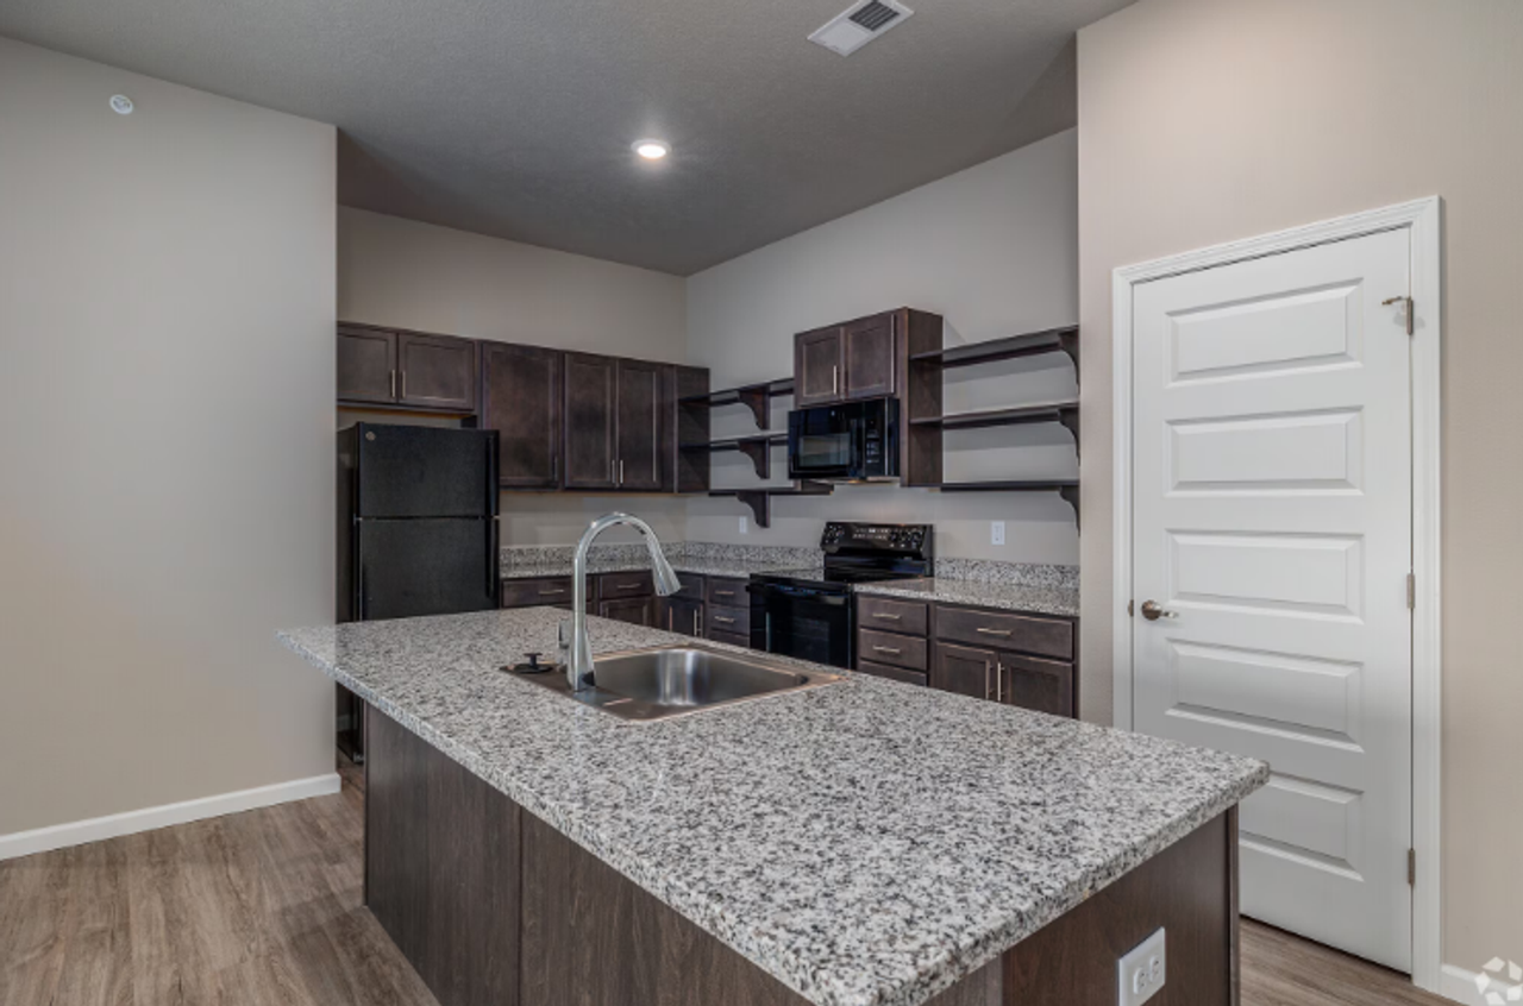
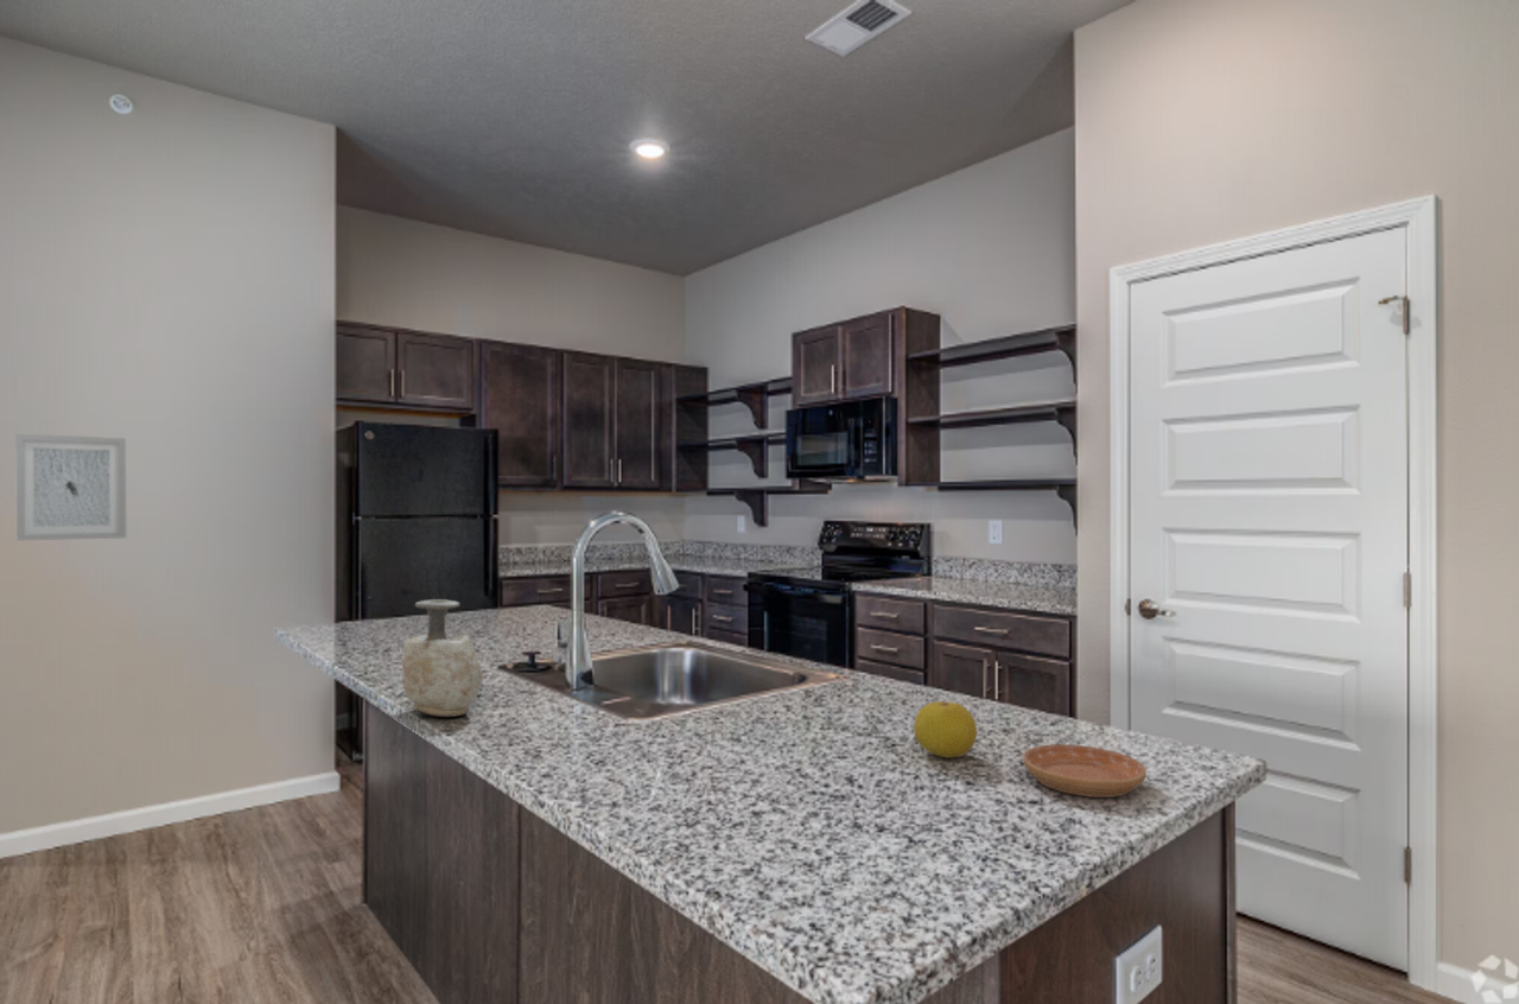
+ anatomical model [401,598,484,718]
+ lemon [913,700,978,758]
+ saucer [1022,743,1148,799]
+ wall art [14,433,127,542]
